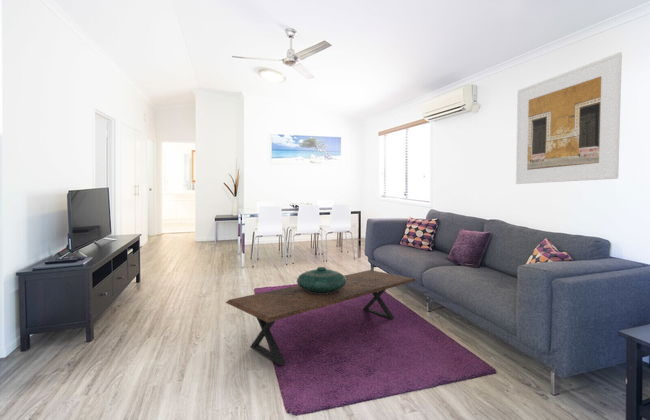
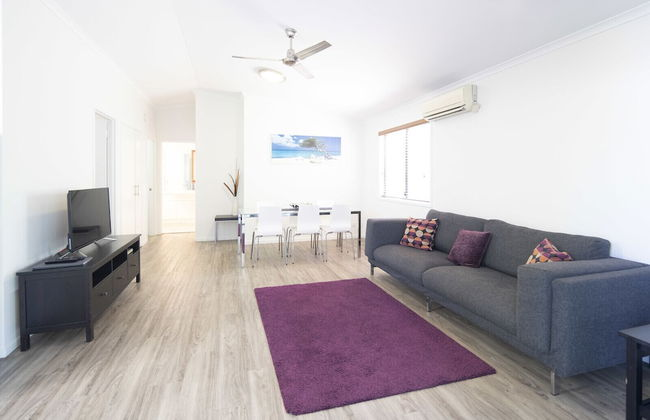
- decorative bowl [296,266,346,294]
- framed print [515,51,623,185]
- coffee table [225,269,417,366]
